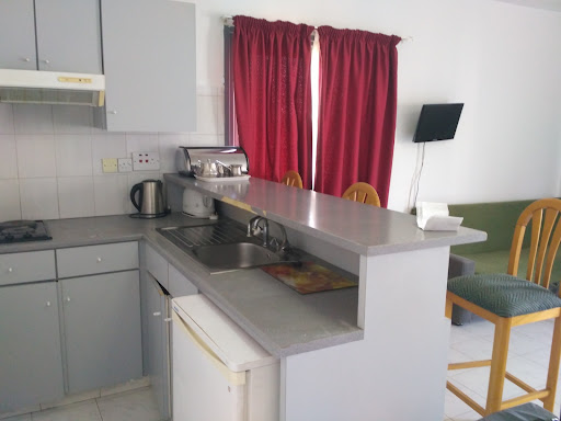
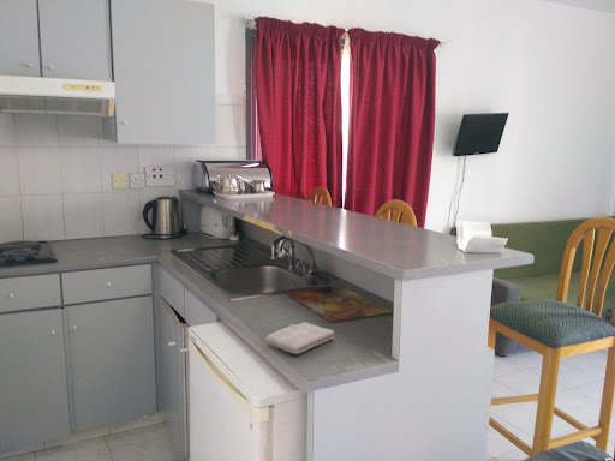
+ washcloth [263,321,335,355]
